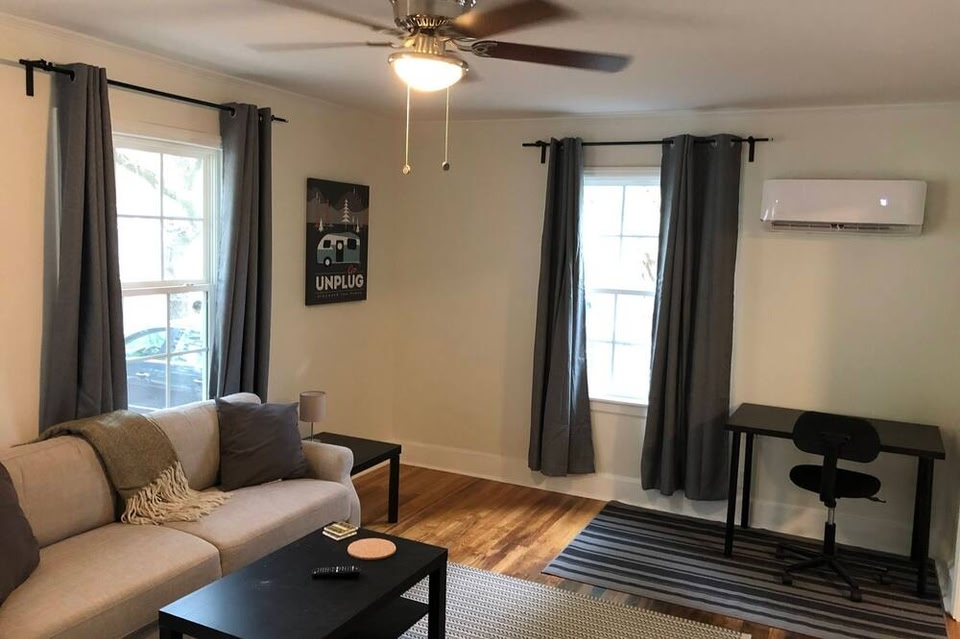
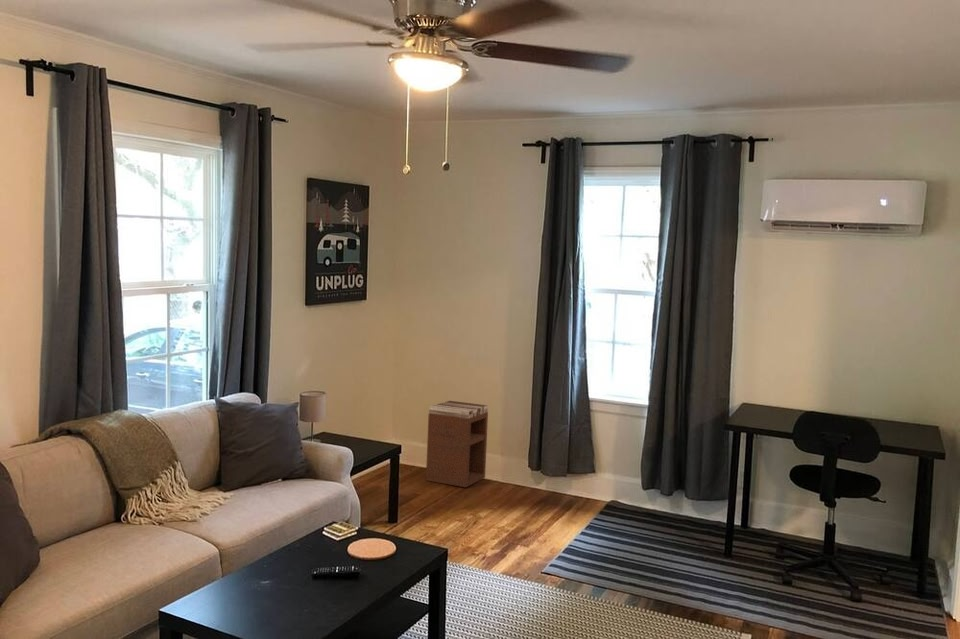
+ nightstand [425,400,489,488]
